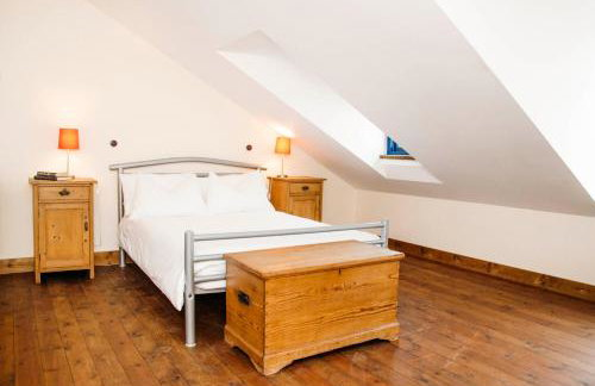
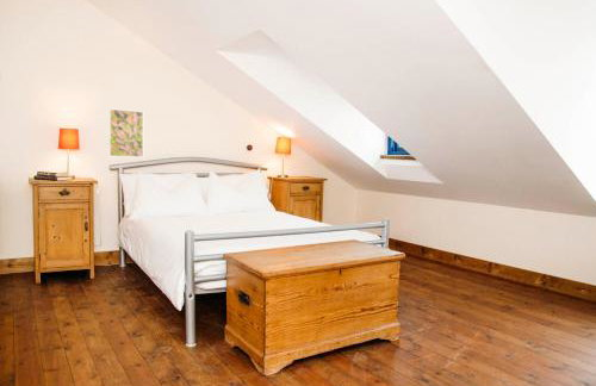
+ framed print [107,107,144,158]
